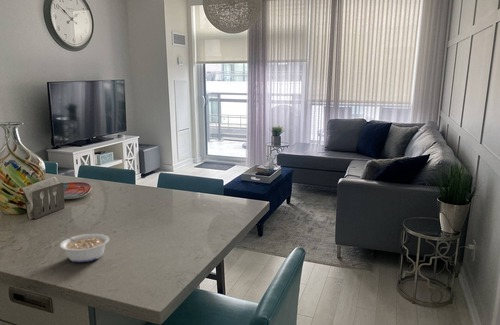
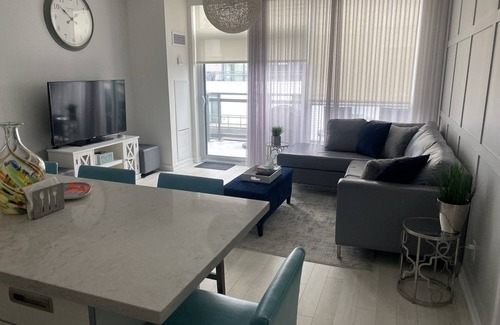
- legume [59,232,110,263]
